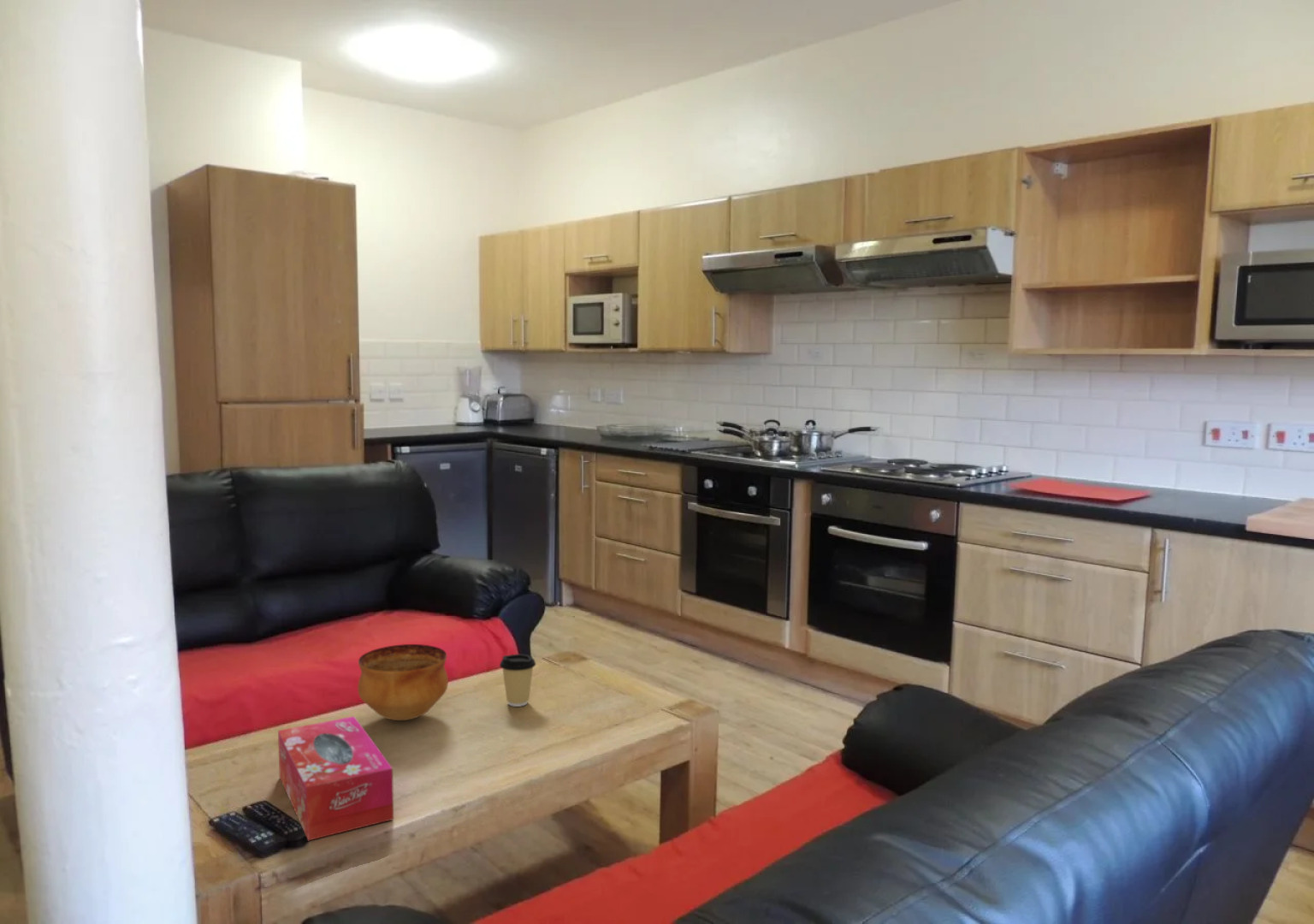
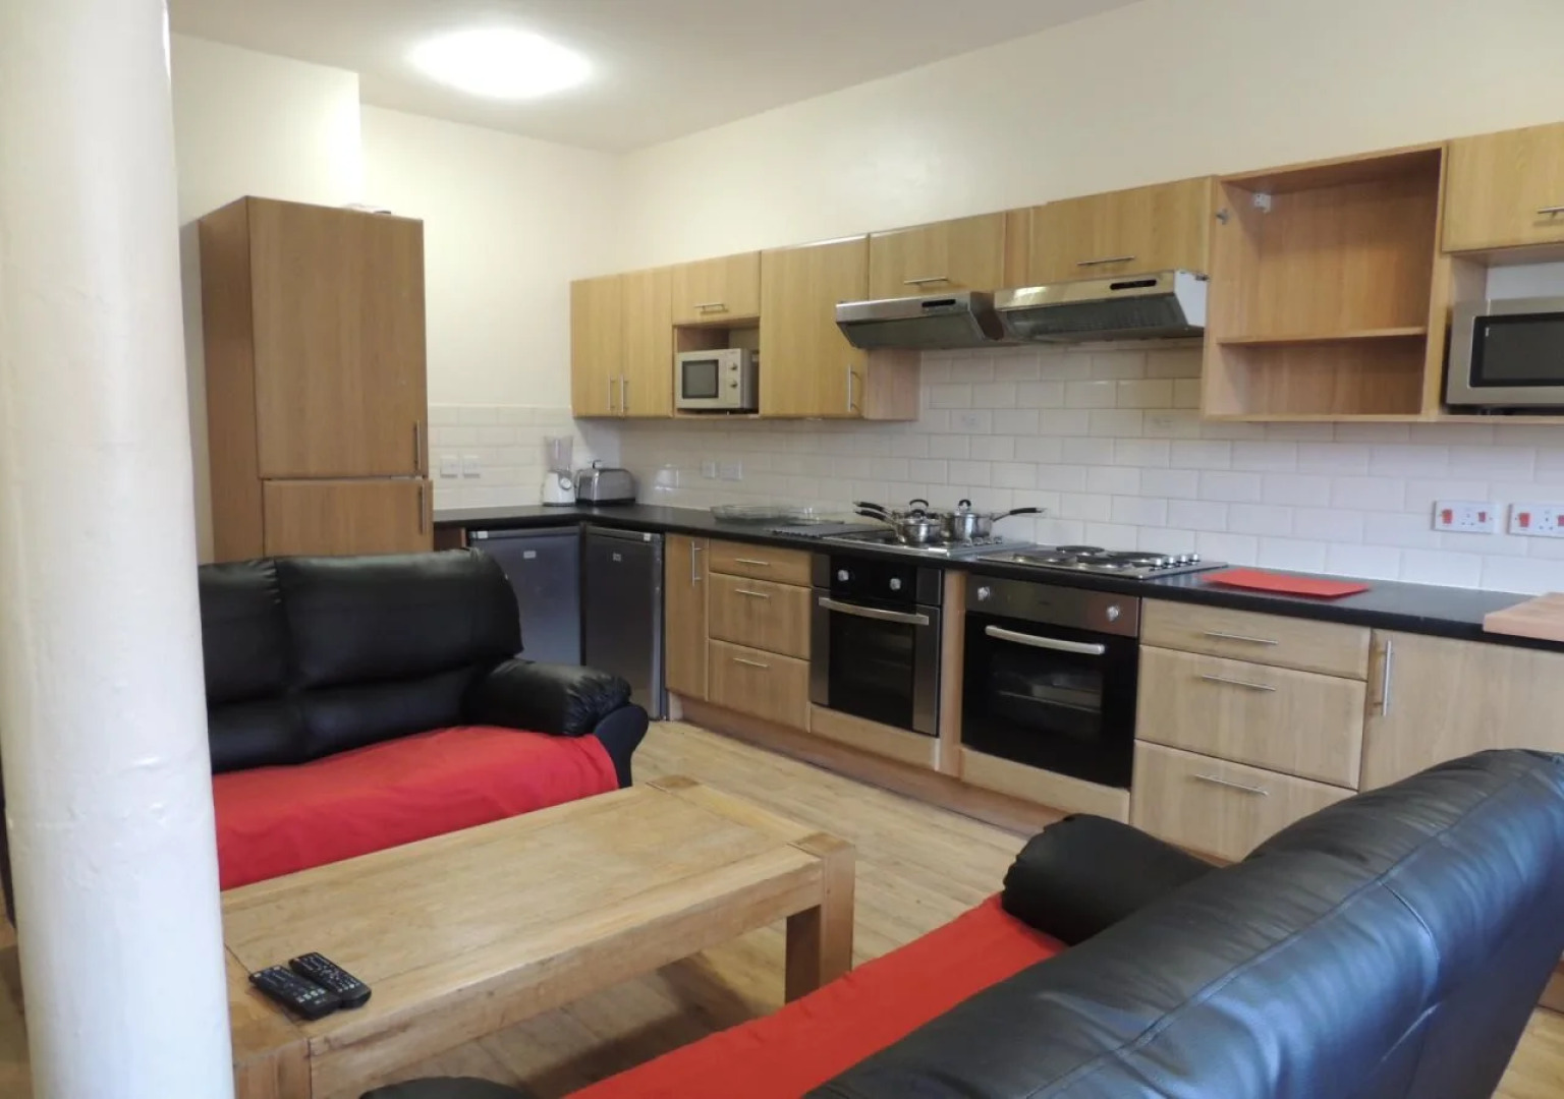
- tissue box [277,715,394,841]
- bowl [357,643,449,721]
- coffee cup [499,654,536,708]
